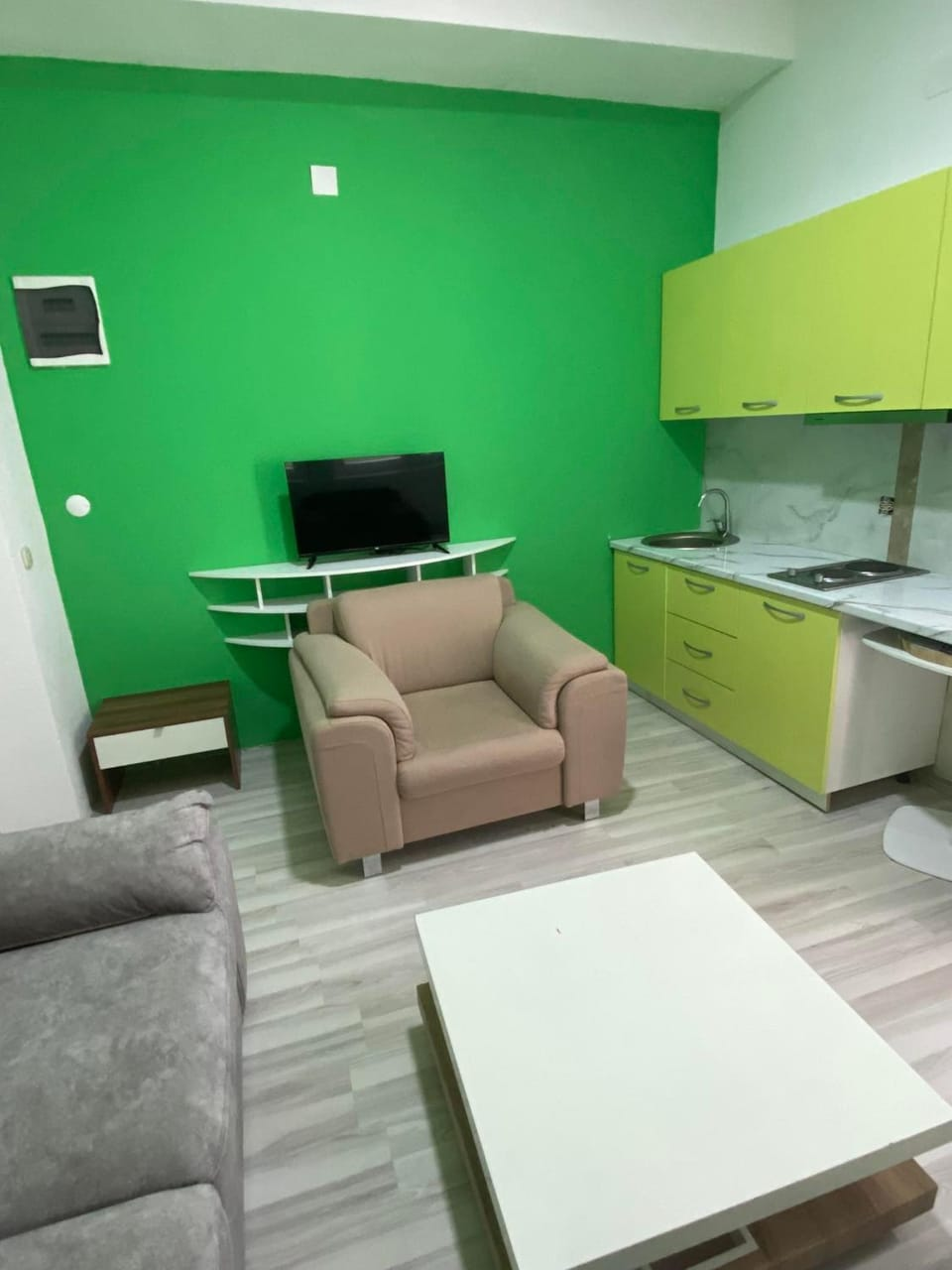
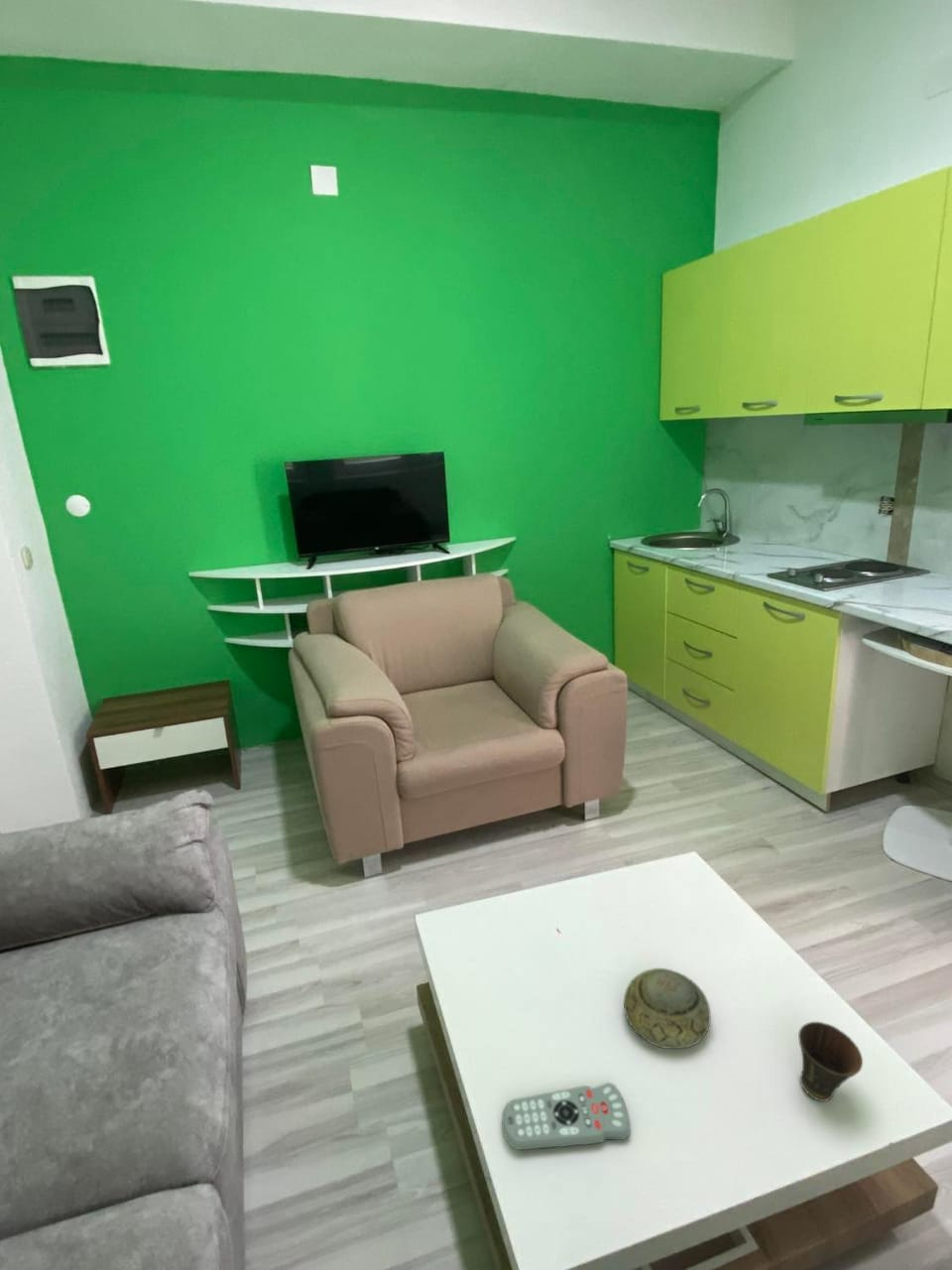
+ bowl [623,967,712,1050]
+ cup [797,1021,864,1102]
+ remote control [501,1081,631,1151]
